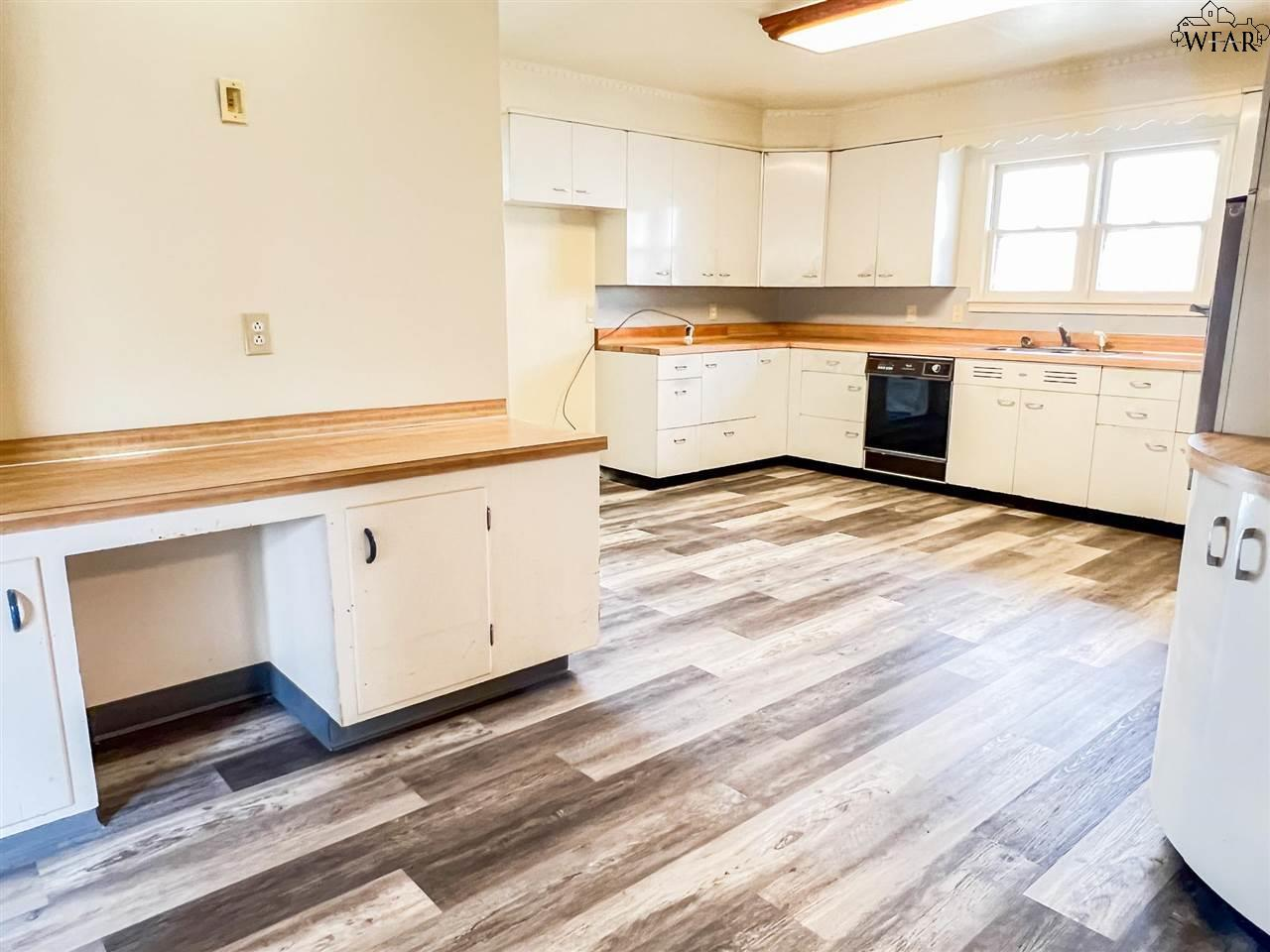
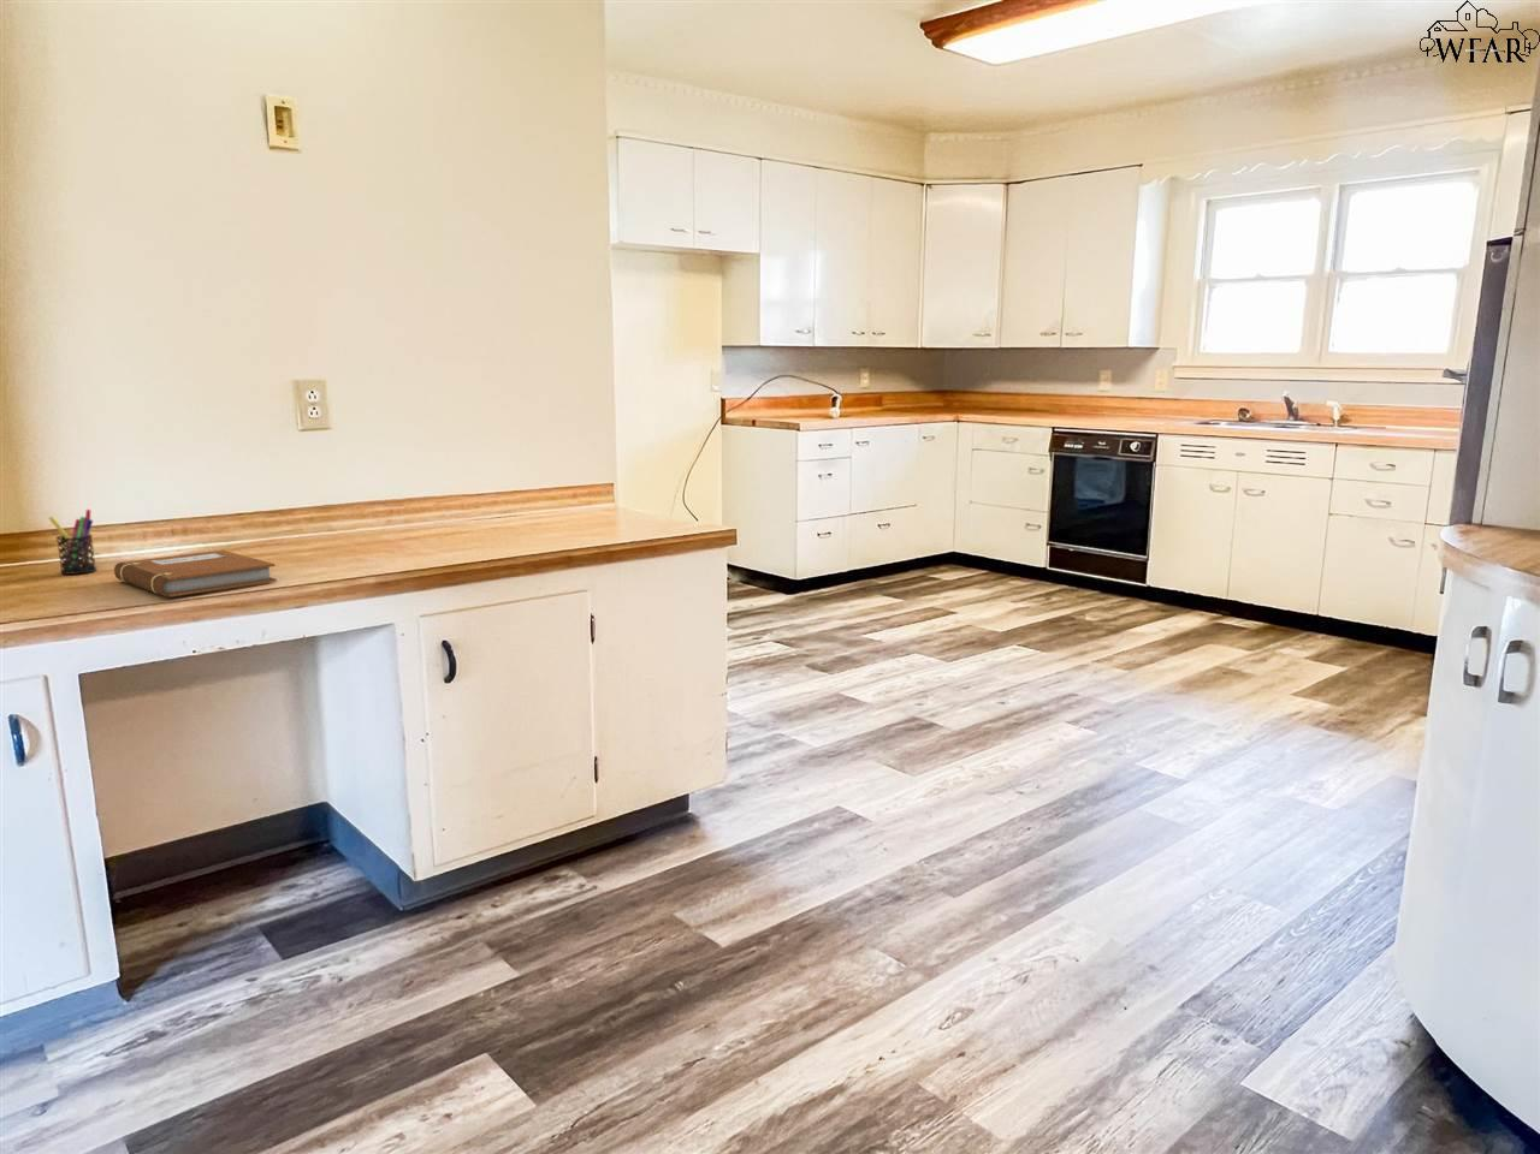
+ notebook [113,549,276,598]
+ pen holder [49,508,97,576]
